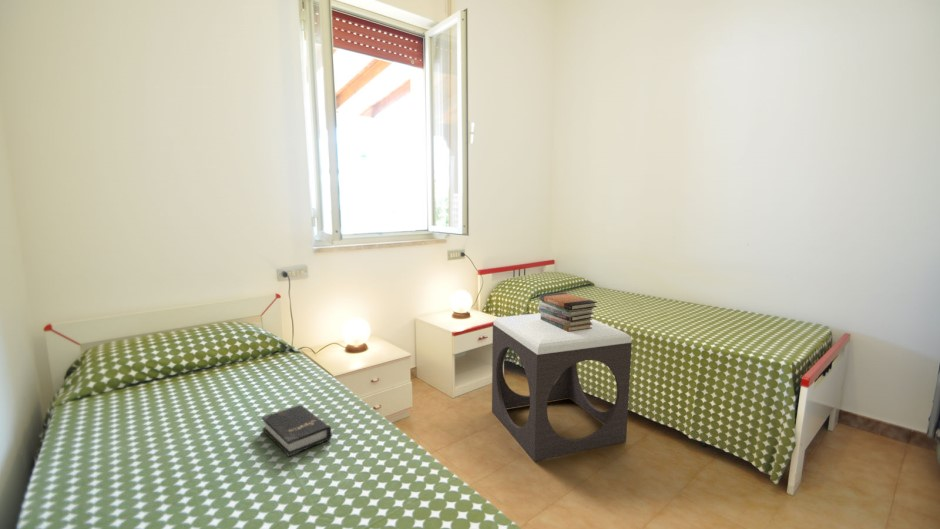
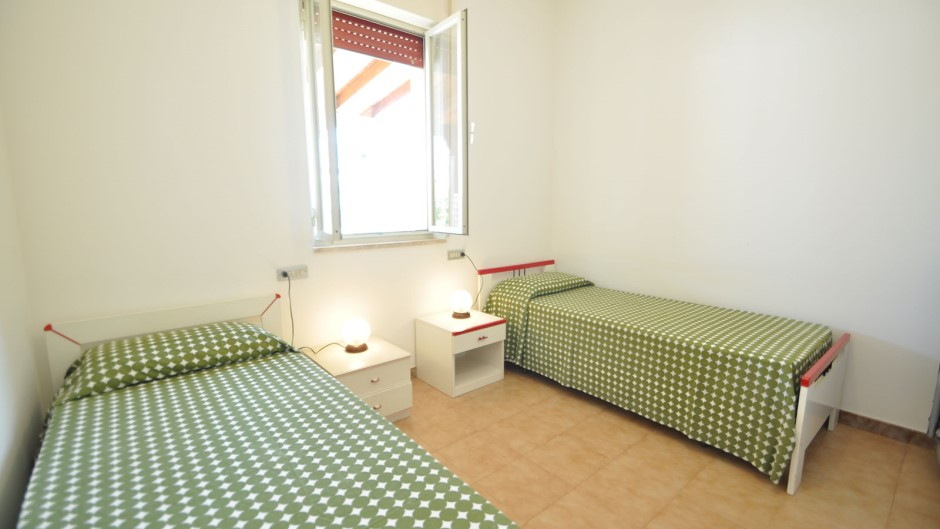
- footstool [491,312,633,463]
- hardback book [261,404,333,457]
- book stack [538,291,598,332]
